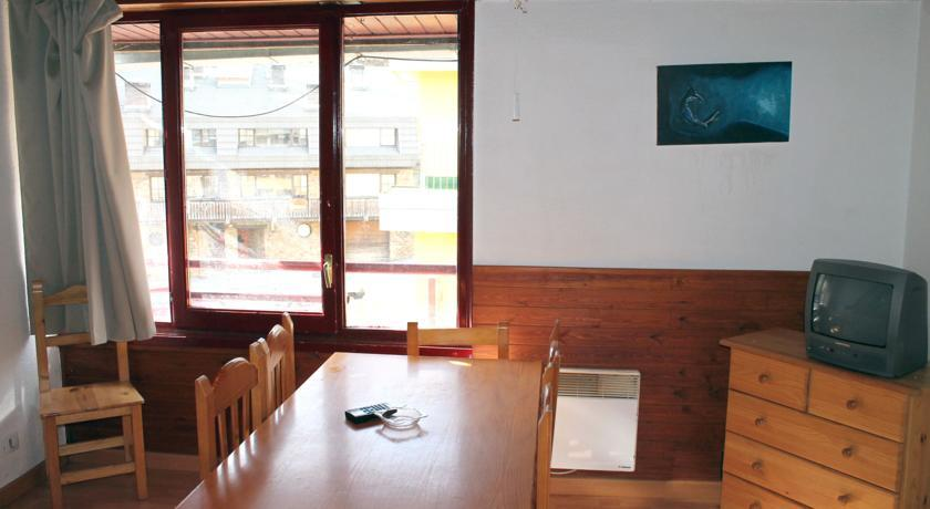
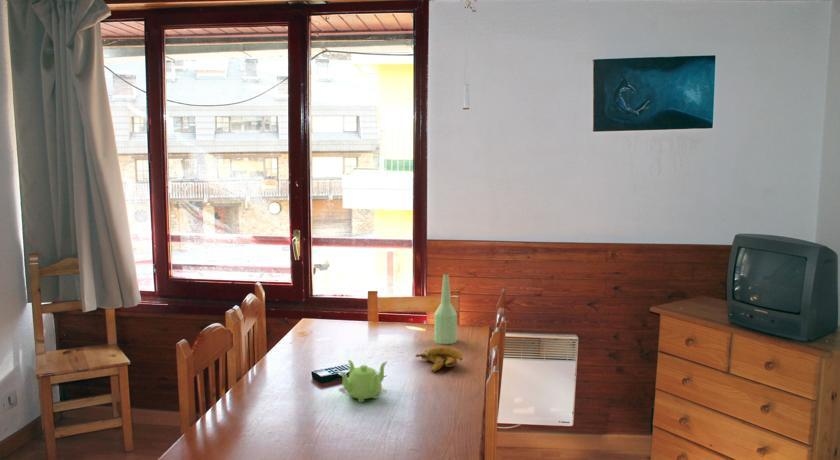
+ banana [415,346,464,373]
+ teapot [338,359,388,403]
+ bottle [433,273,458,345]
